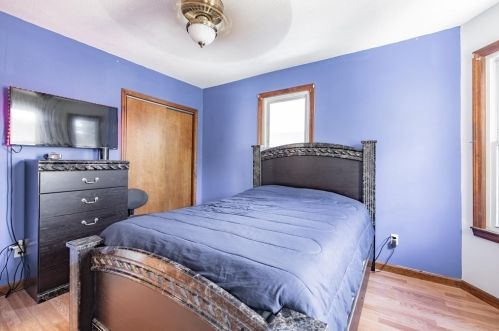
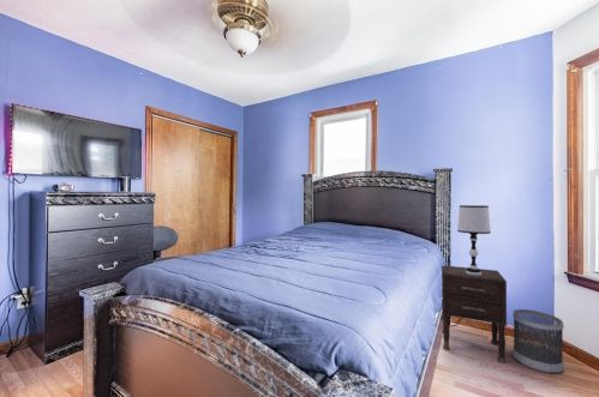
+ table lamp [456,204,492,276]
+ nightstand [441,264,508,363]
+ wastebasket [511,308,565,375]
